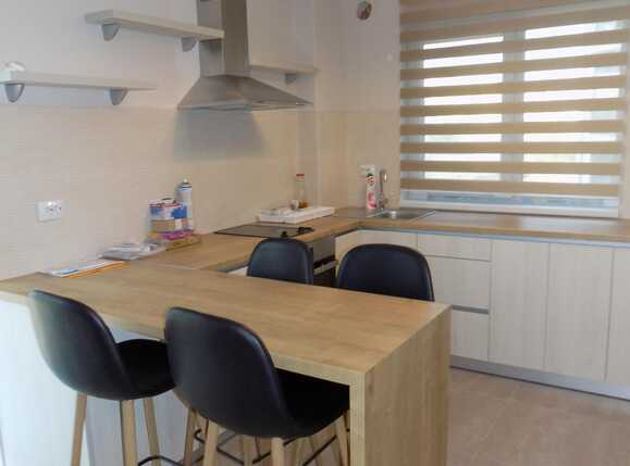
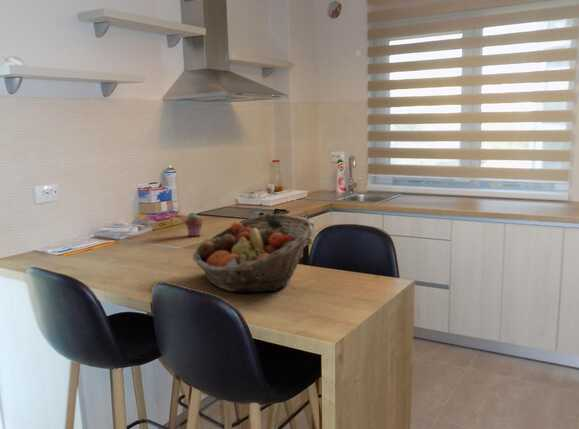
+ potted succulent [184,211,204,237]
+ fruit basket [192,213,316,293]
